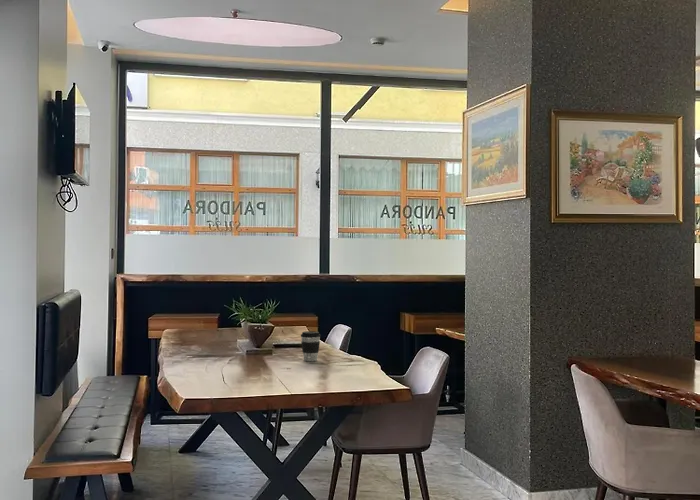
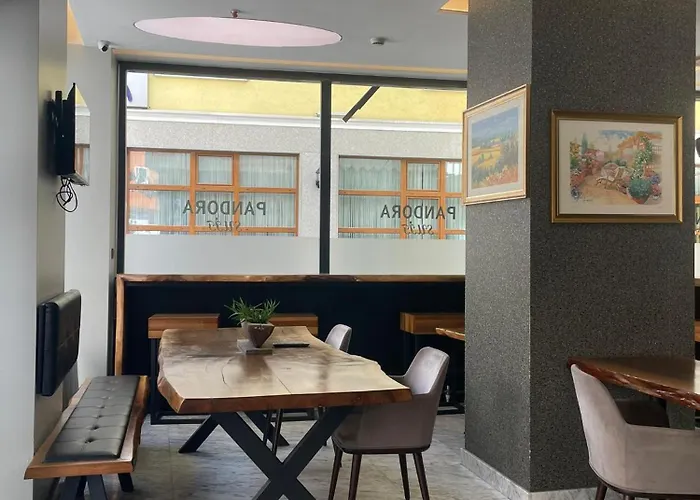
- coffee cup [300,330,321,362]
